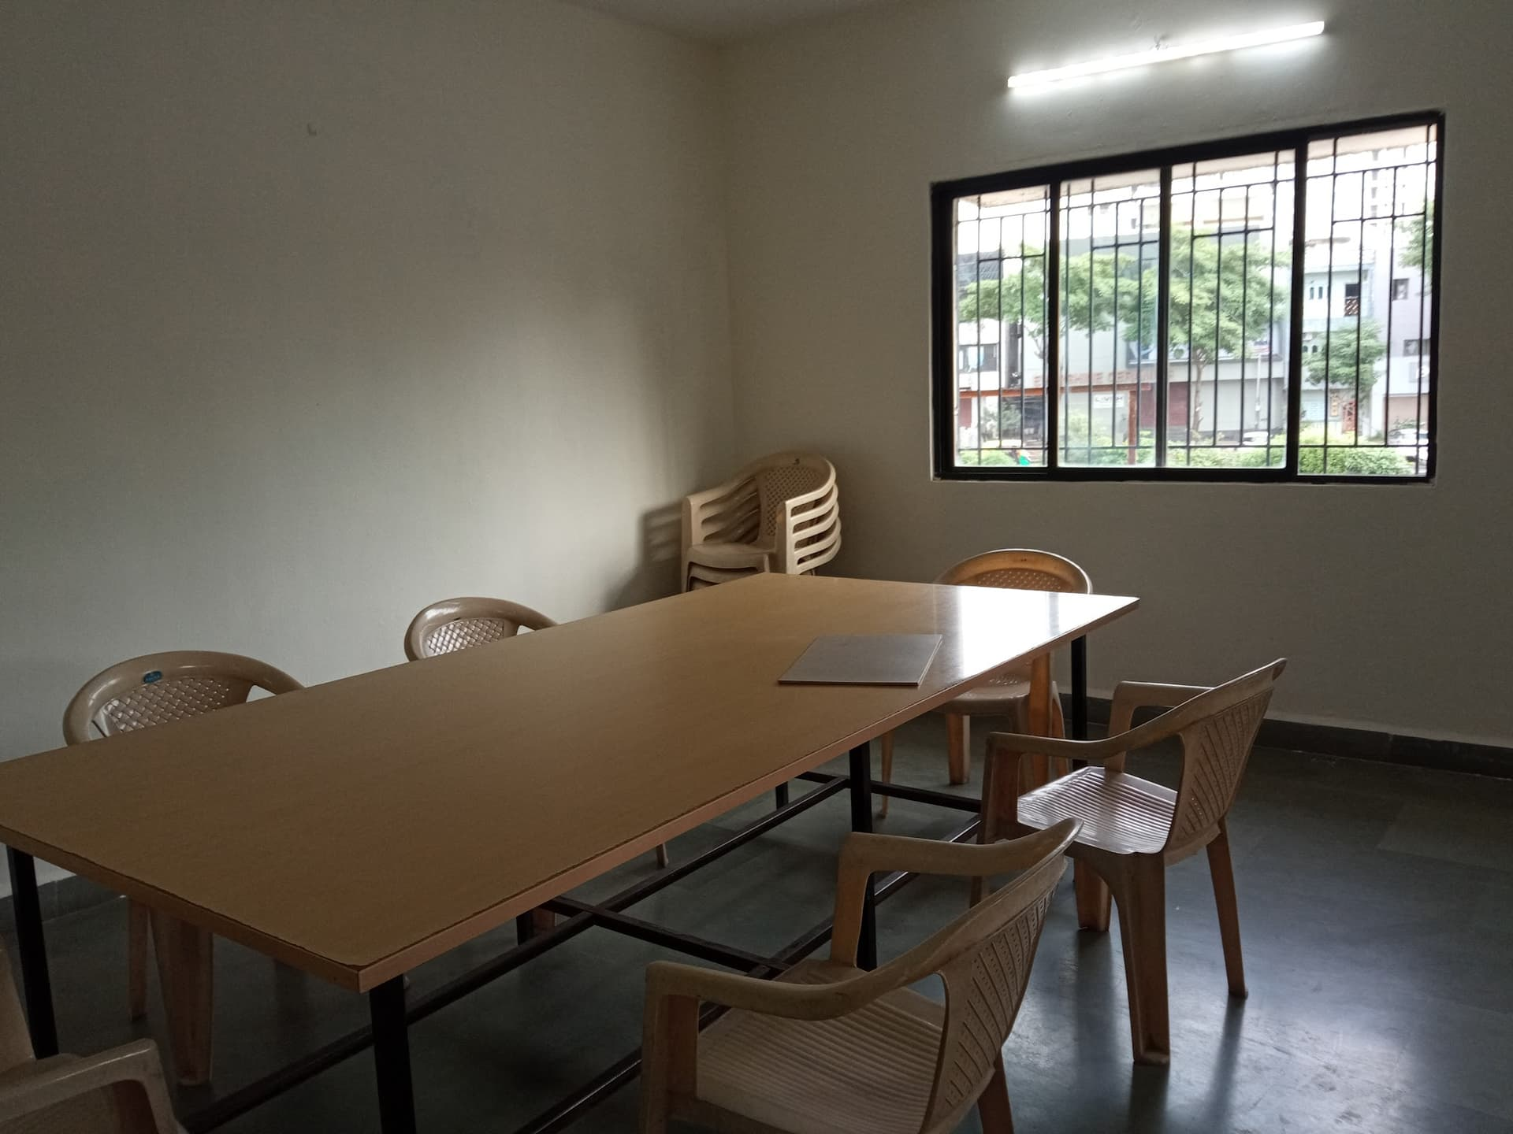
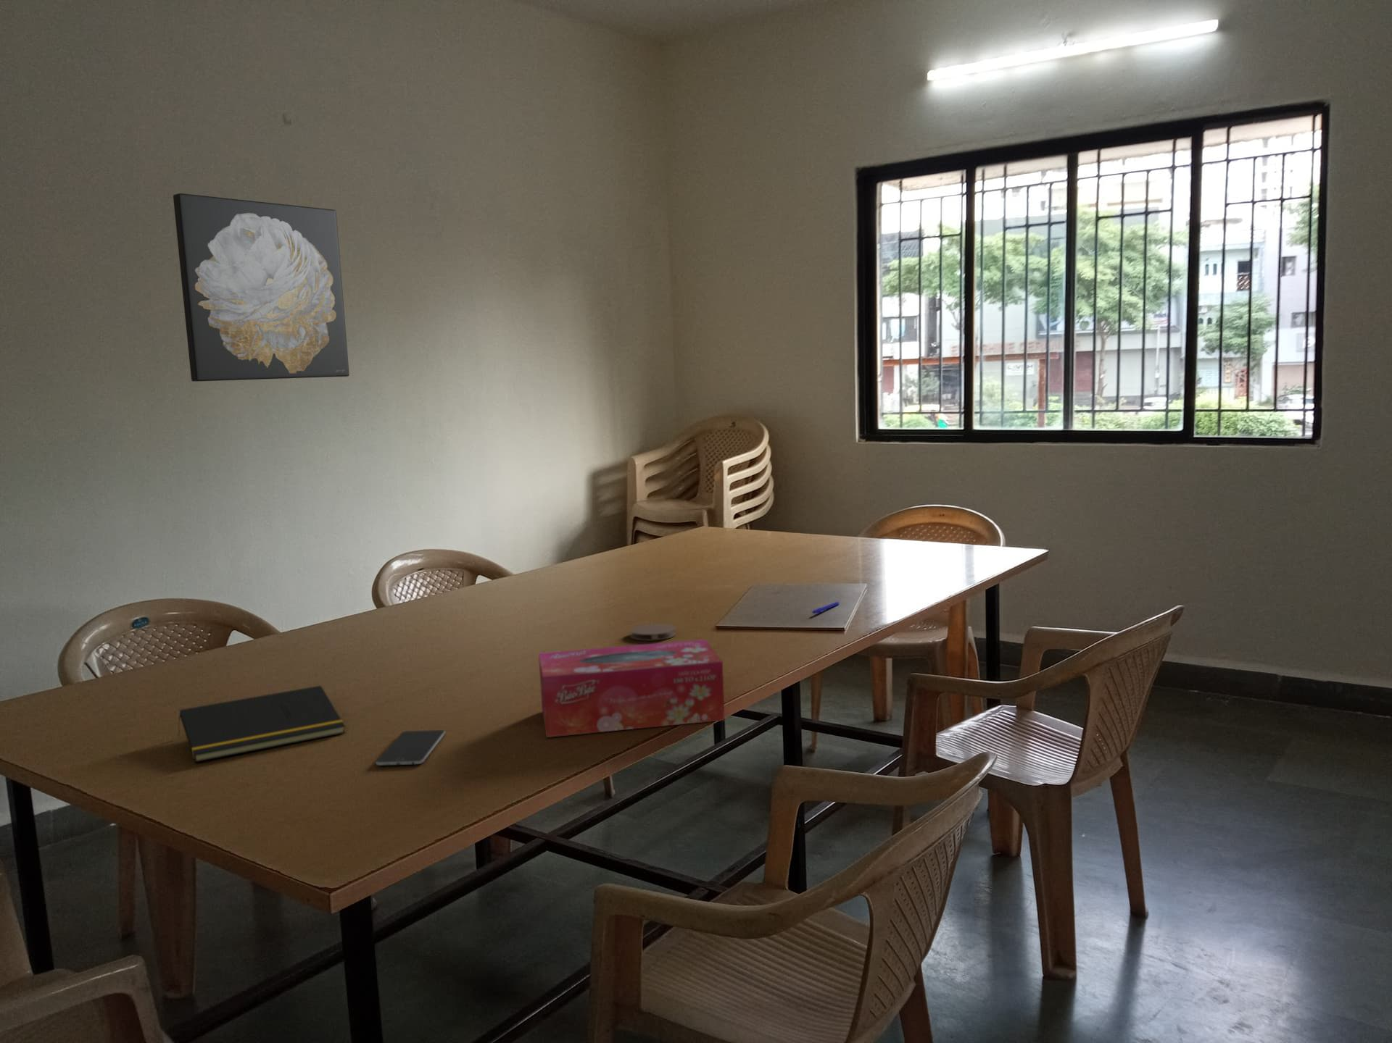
+ notepad [176,685,346,763]
+ wall art [172,193,350,382]
+ coaster [628,623,676,642]
+ tissue box [538,639,726,738]
+ smartphone [375,730,446,766]
+ pen [811,601,841,615]
